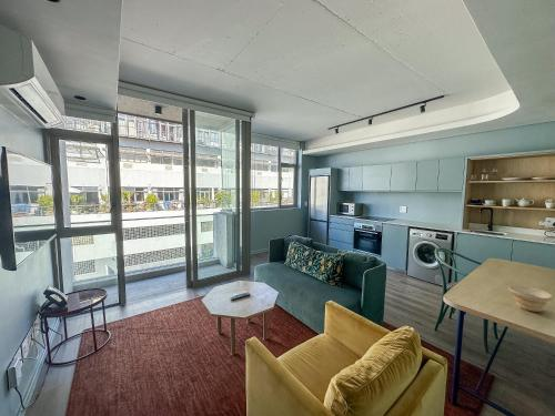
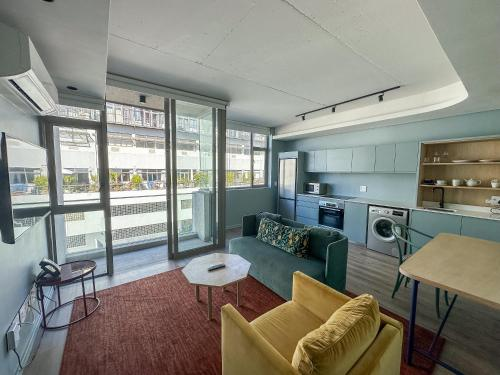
- bowl [507,284,553,313]
